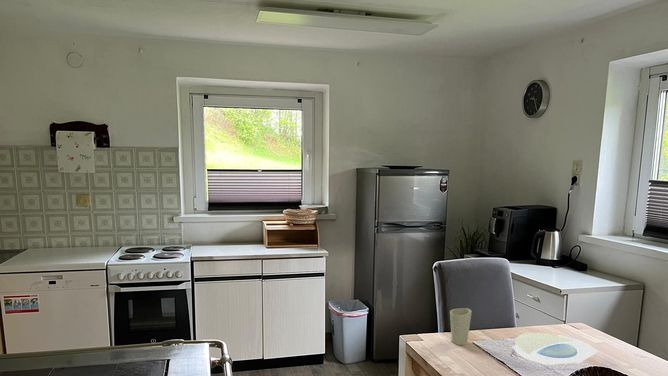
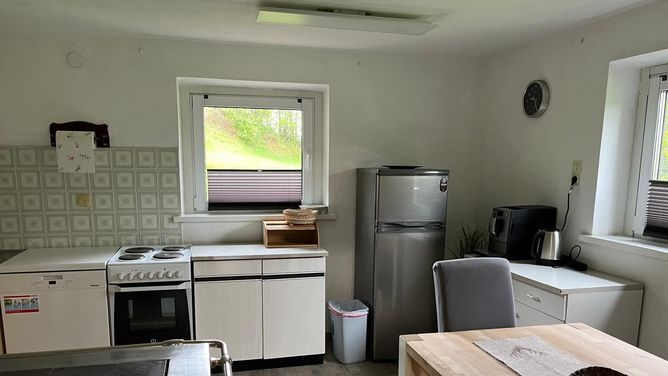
- cup [449,307,473,346]
- plate [511,332,599,366]
